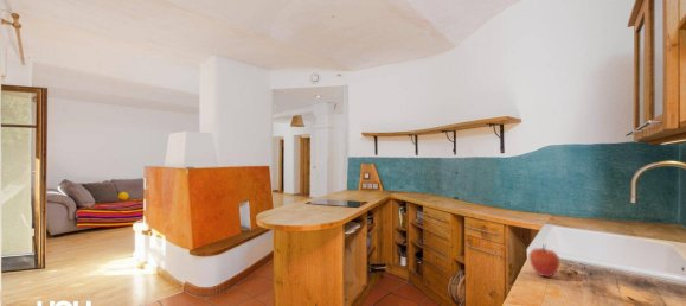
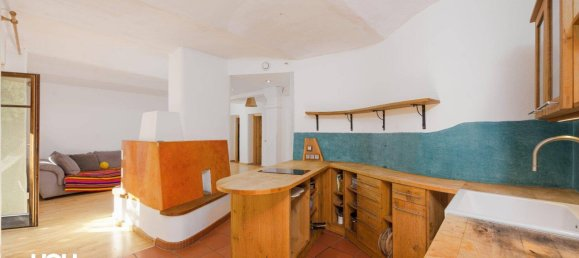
- apple [528,243,562,279]
